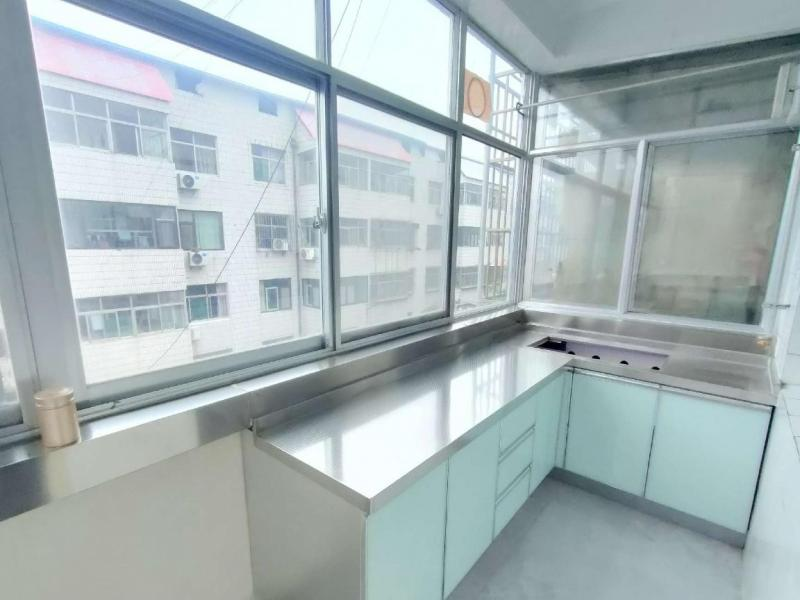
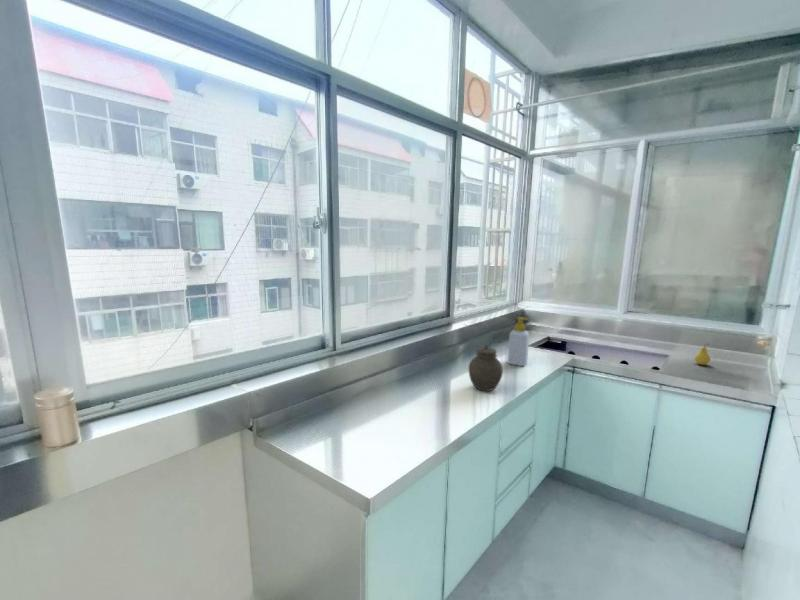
+ fruit [693,343,711,366]
+ jar [468,343,504,392]
+ soap bottle [507,316,530,367]
